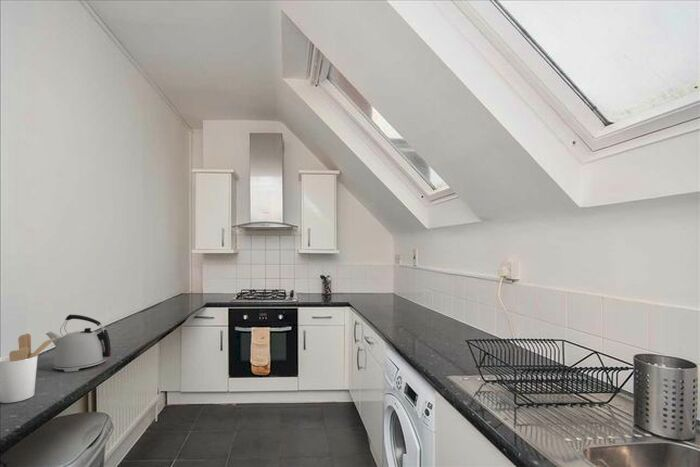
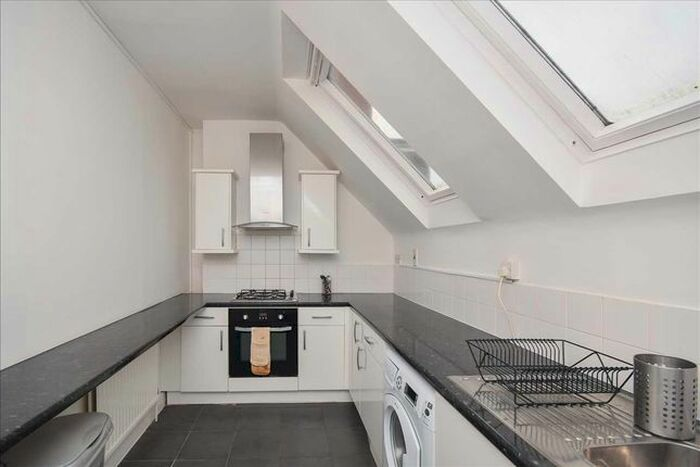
- kettle [45,314,112,373]
- utensil holder [0,333,57,404]
